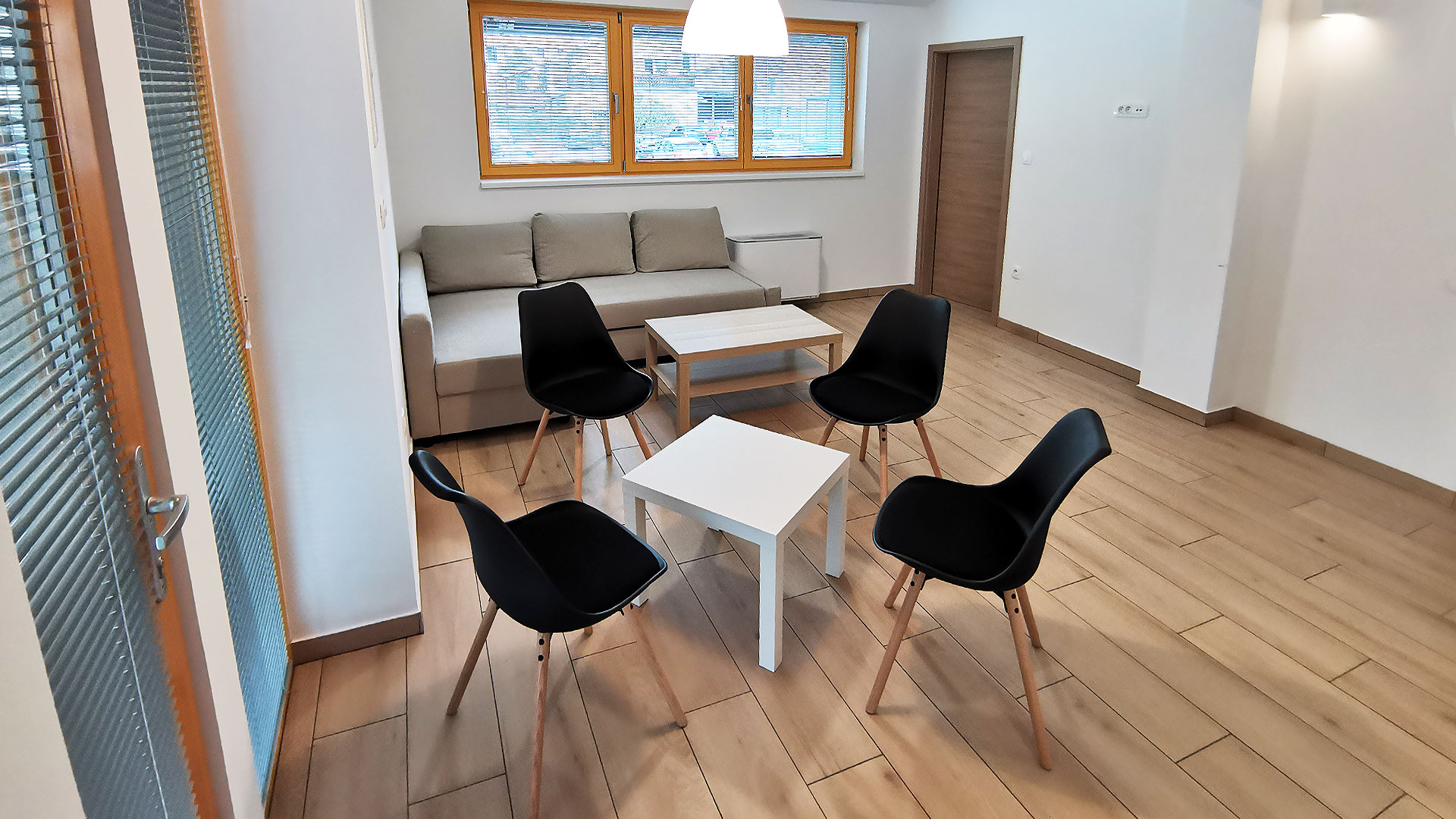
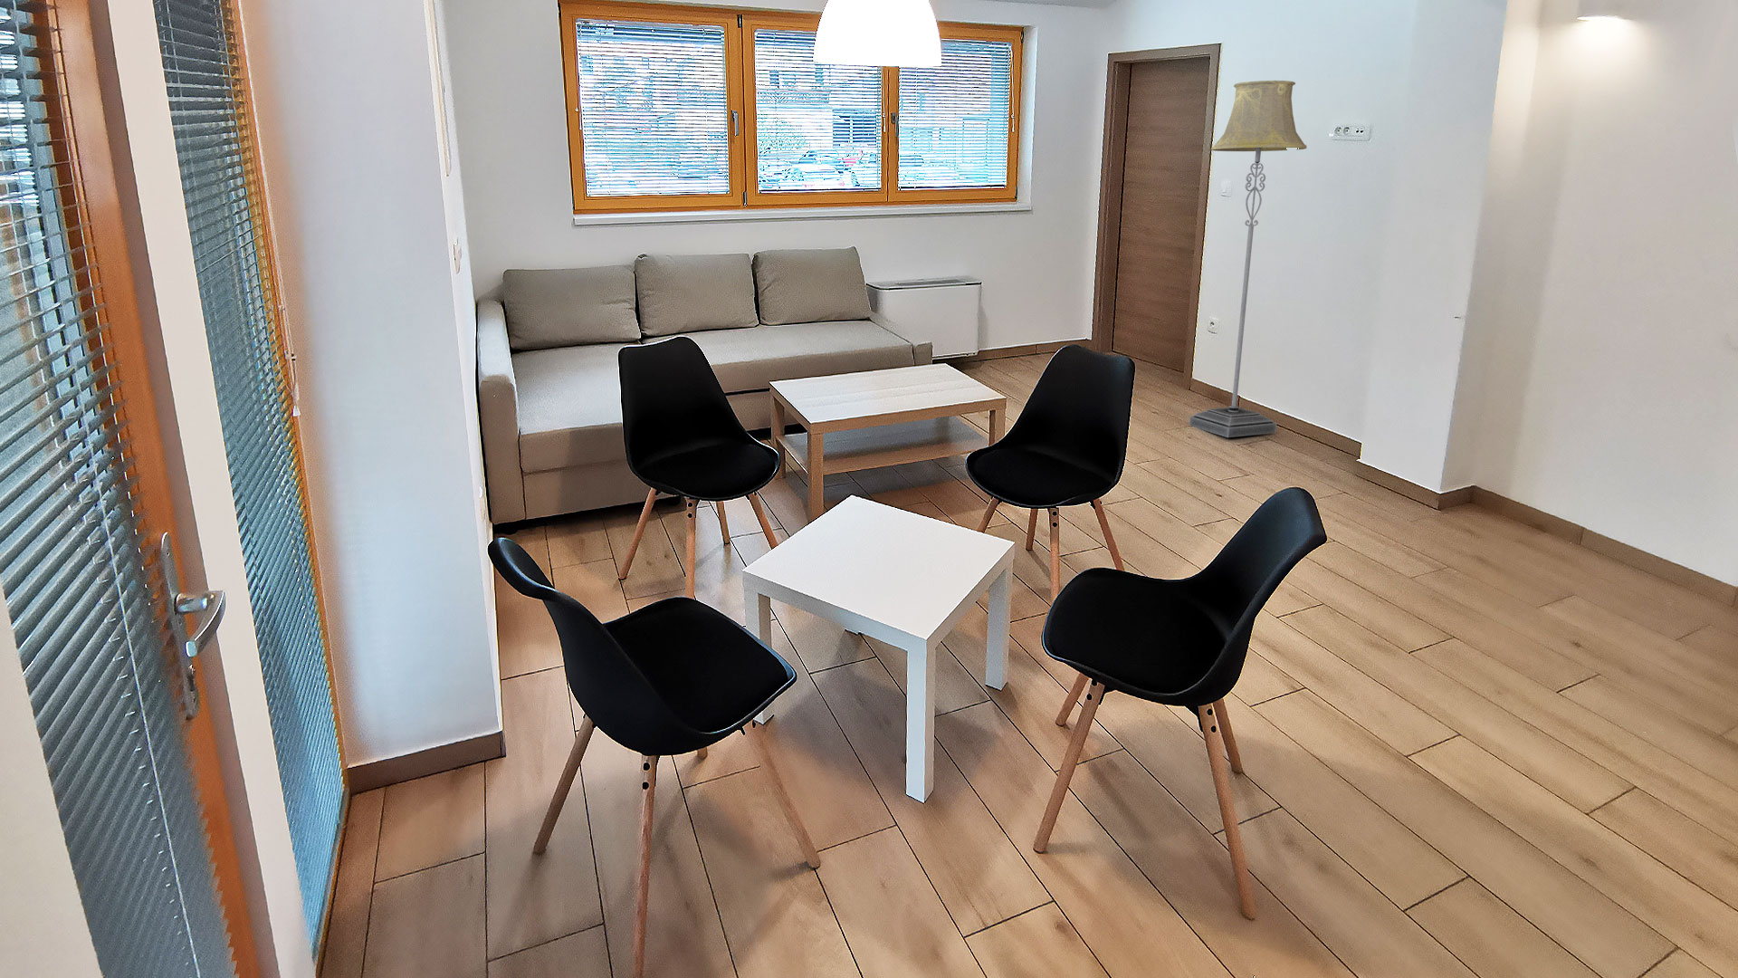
+ floor lamp [1189,80,1308,438]
